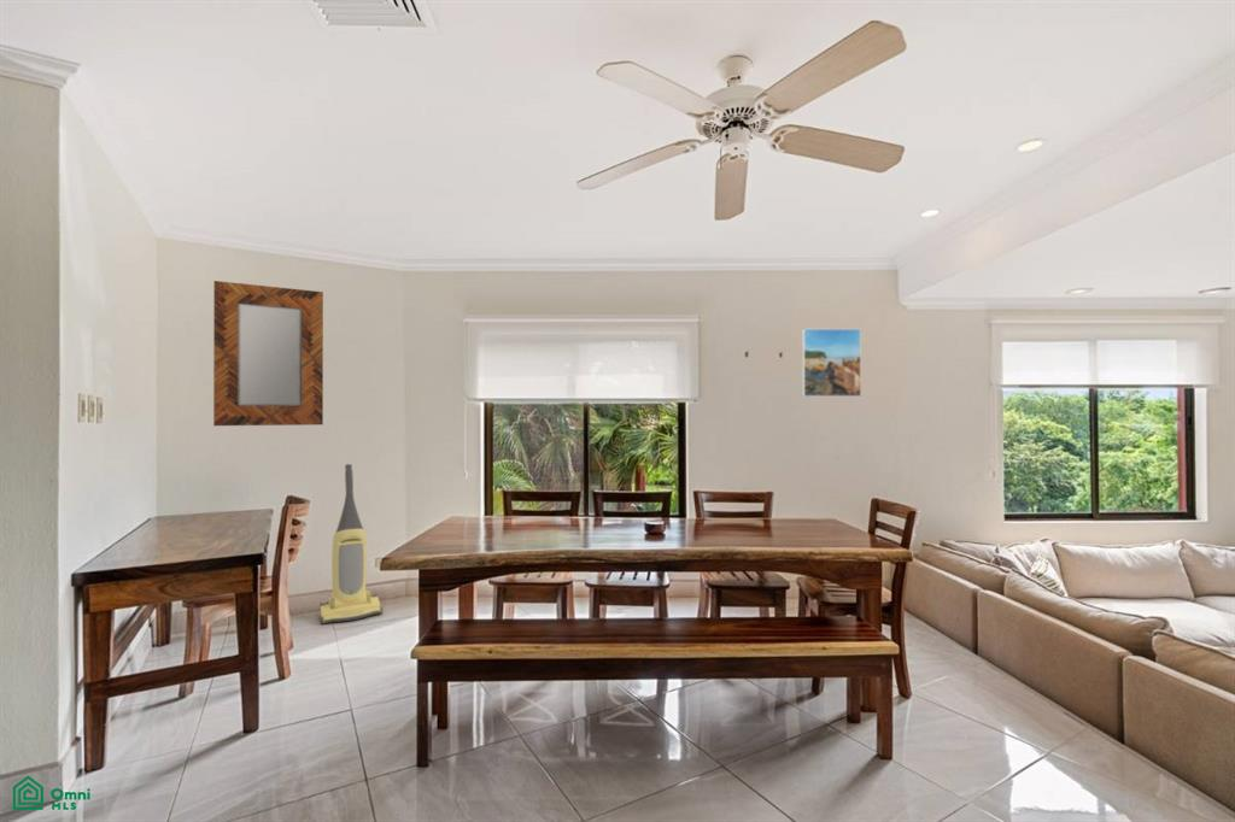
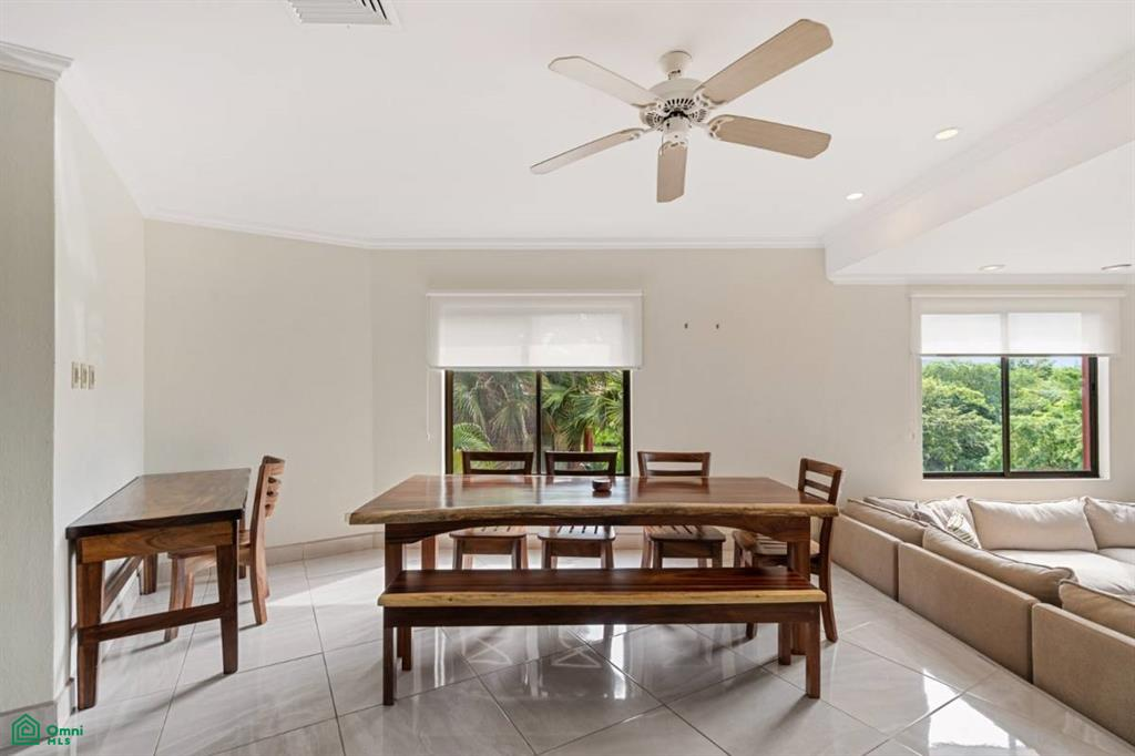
- home mirror [212,280,324,427]
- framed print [801,328,862,398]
- vacuum cleaner [318,463,384,626]
